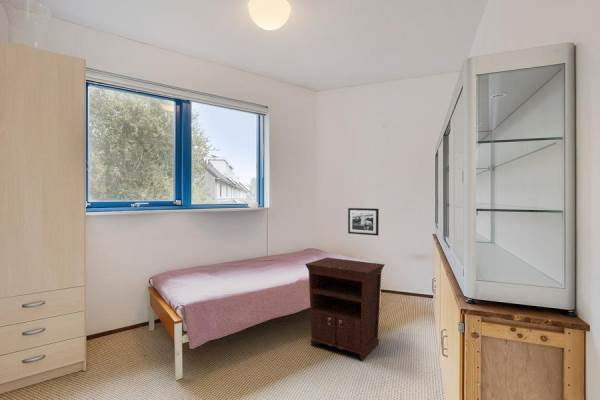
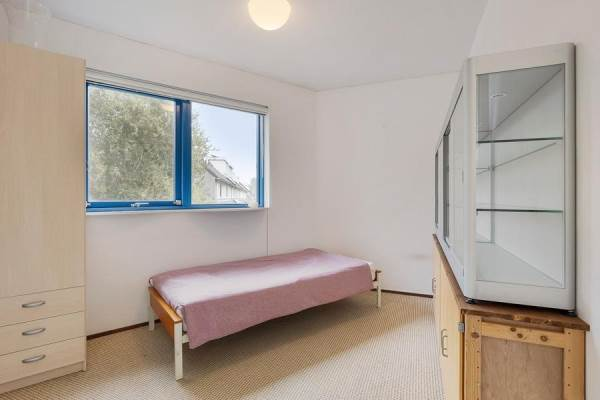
- picture frame [347,207,380,237]
- nightstand [304,257,386,362]
